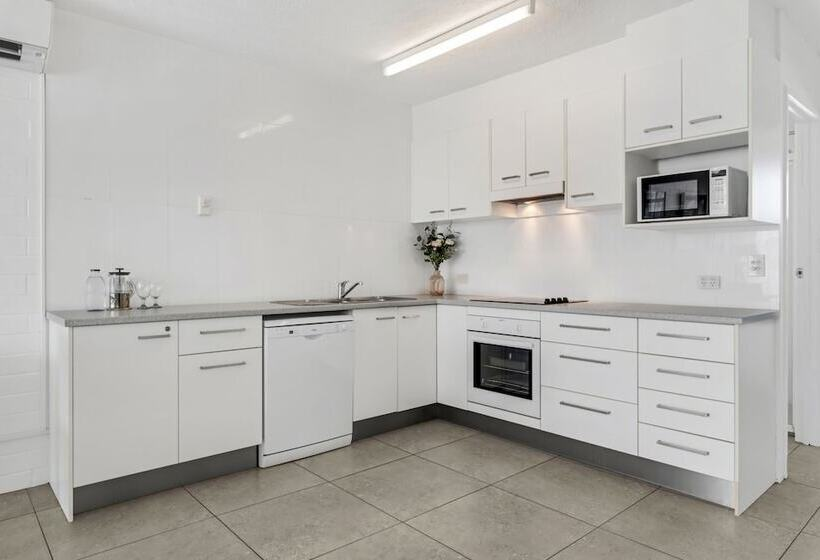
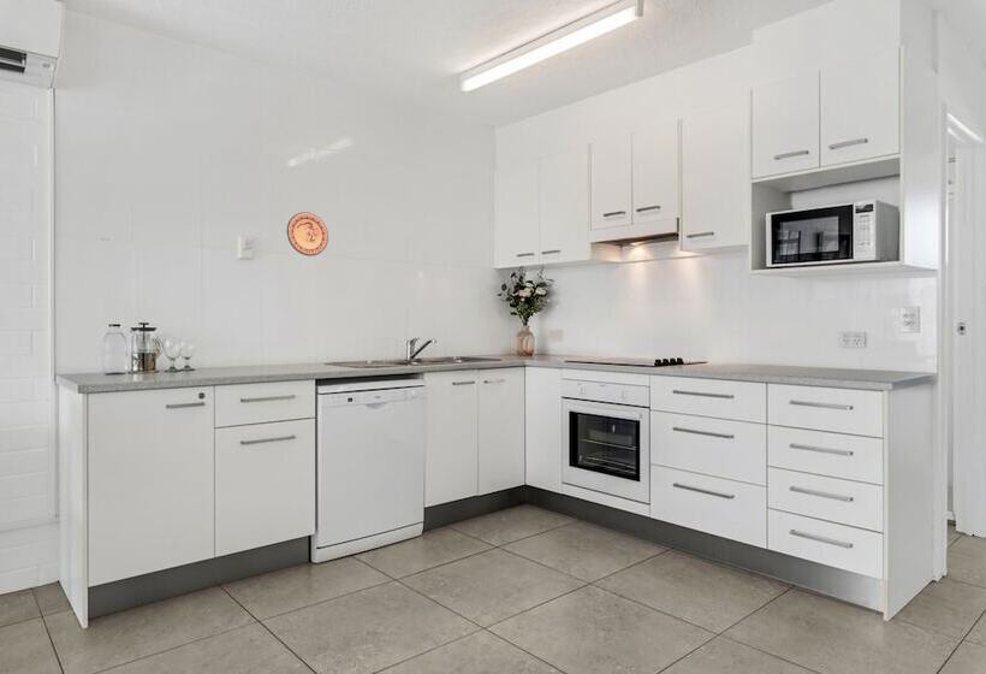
+ decorative plate [286,211,329,258]
